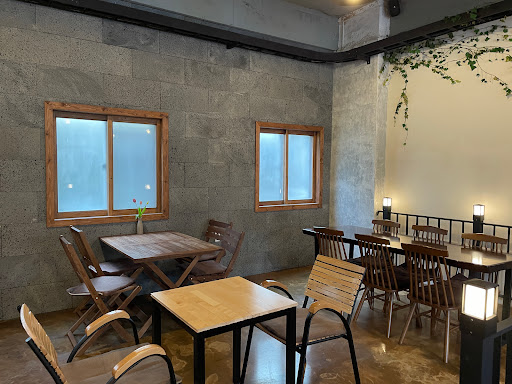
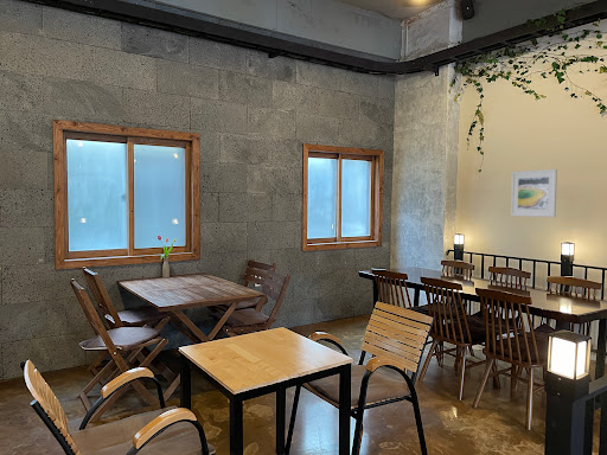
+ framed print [510,168,558,218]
